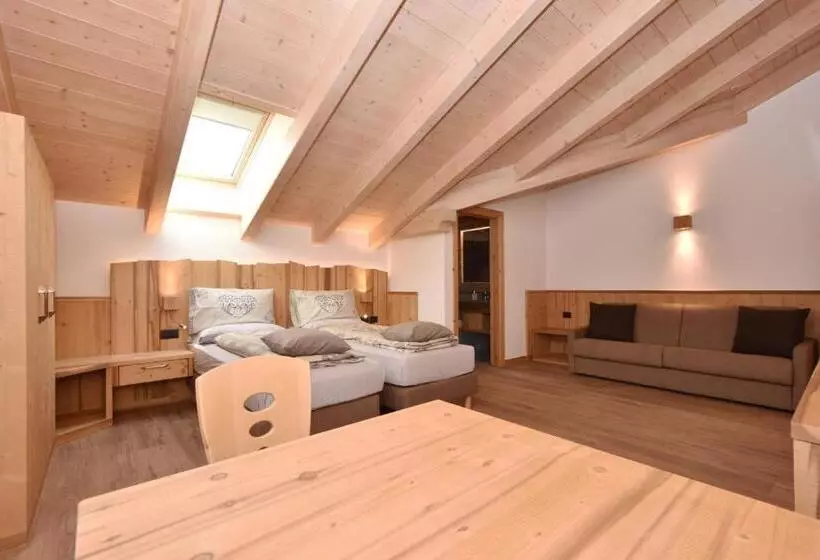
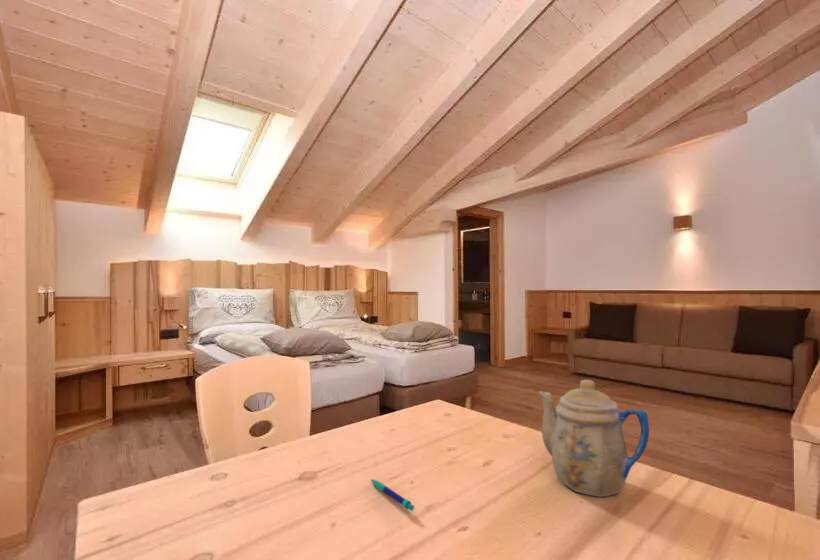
+ pen [370,478,415,512]
+ teapot [538,379,650,498]
